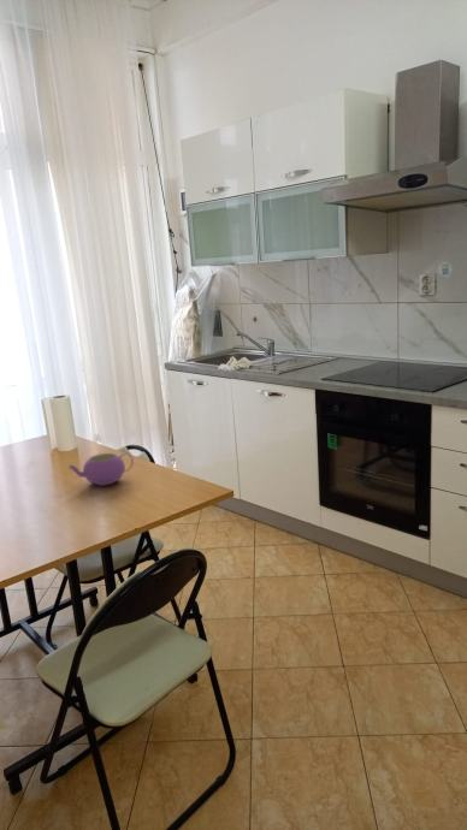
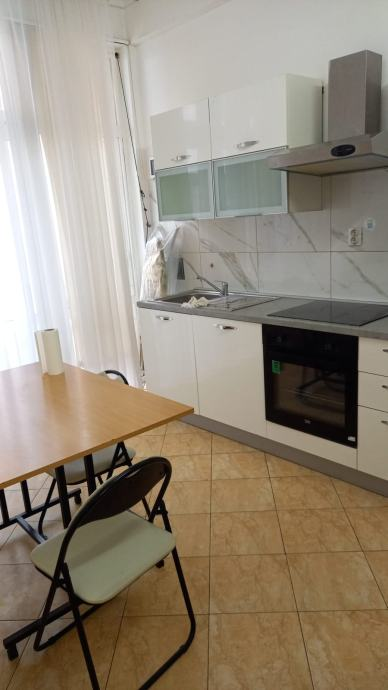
- teapot [67,451,135,487]
